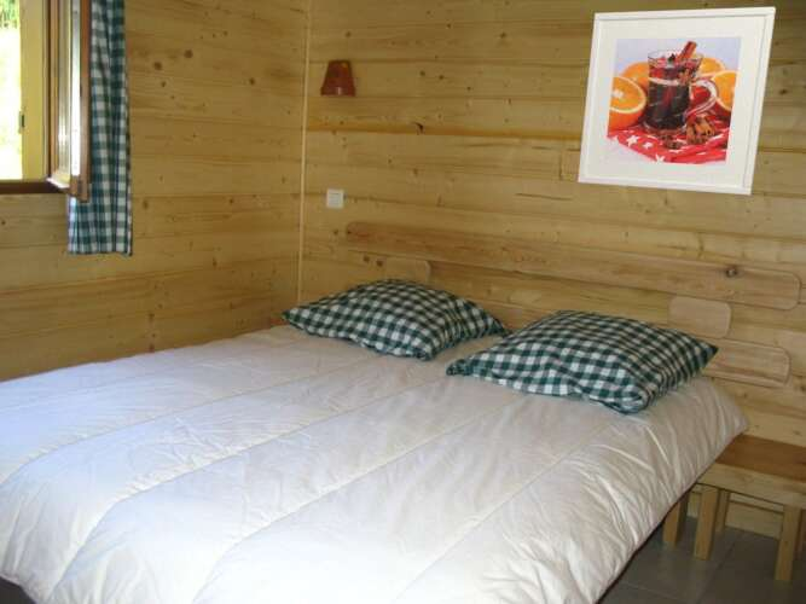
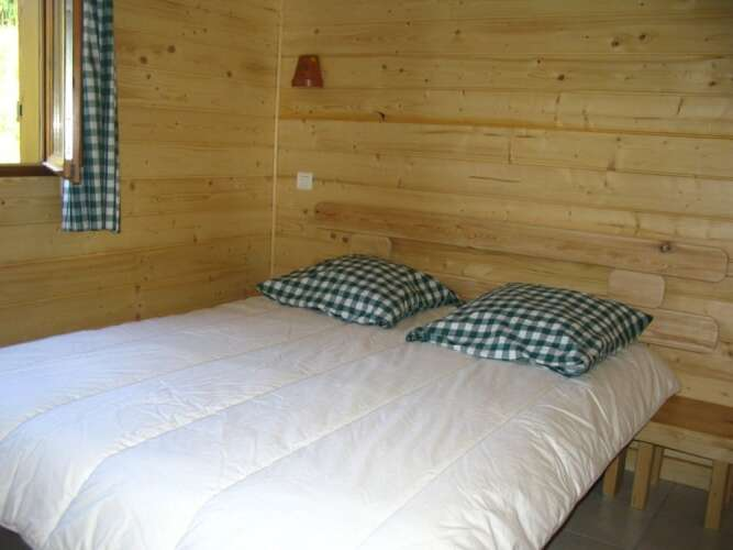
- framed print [576,6,777,196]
